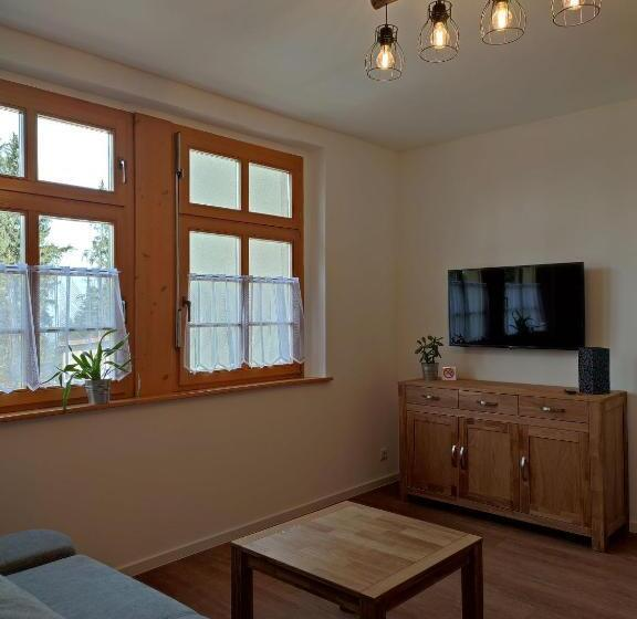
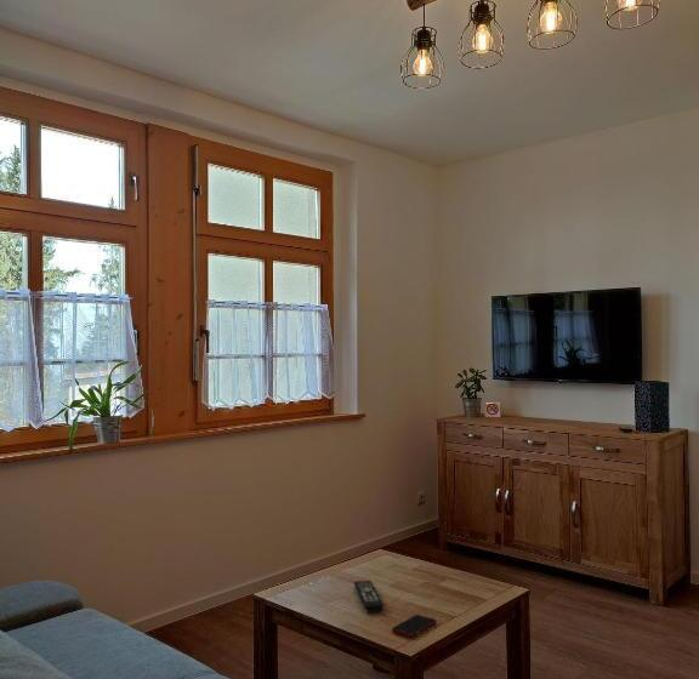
+ remote control [353,580,385,614]
+ cell phone [391,614,437,639]
